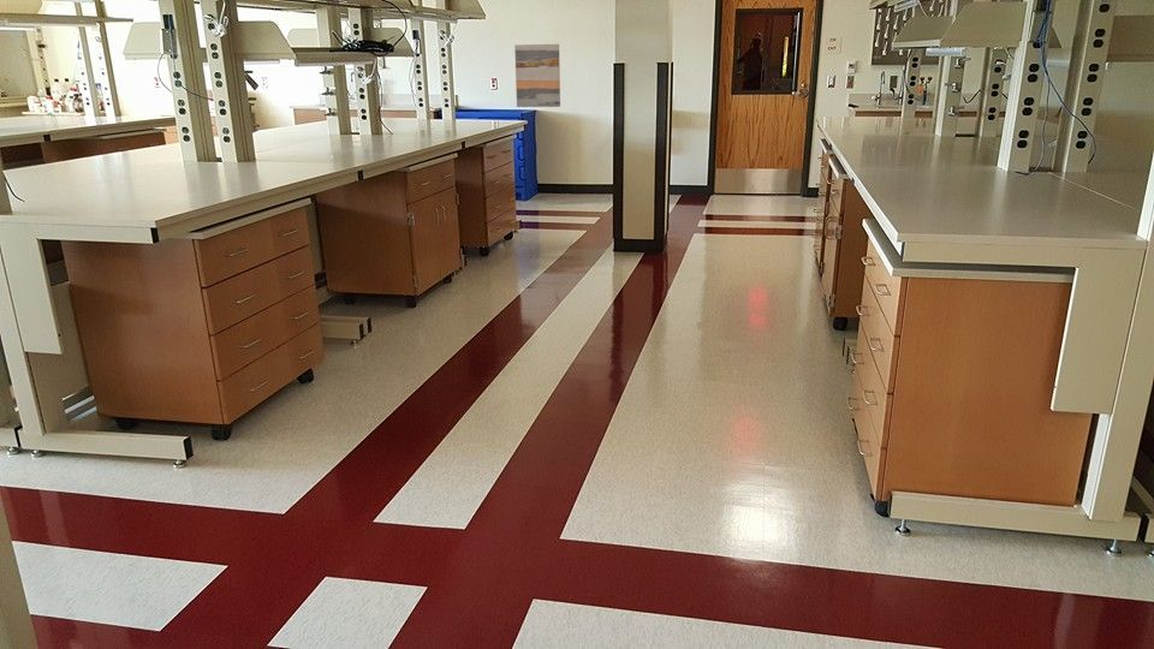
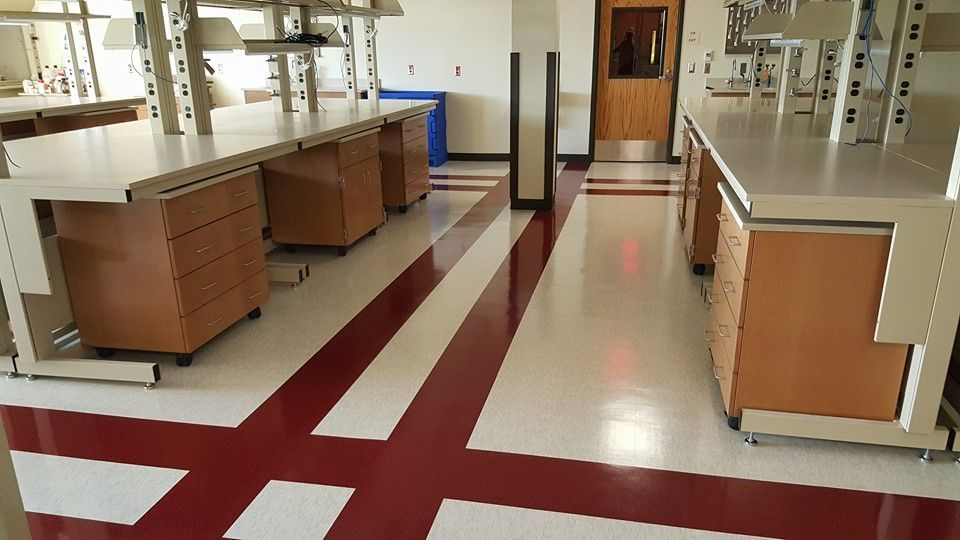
- wall art [513,43,561,108]
